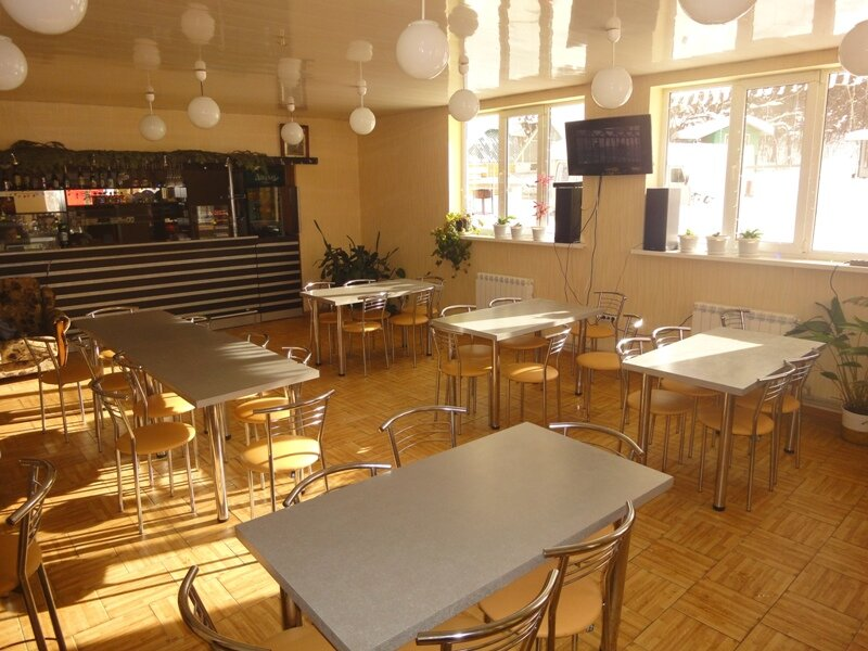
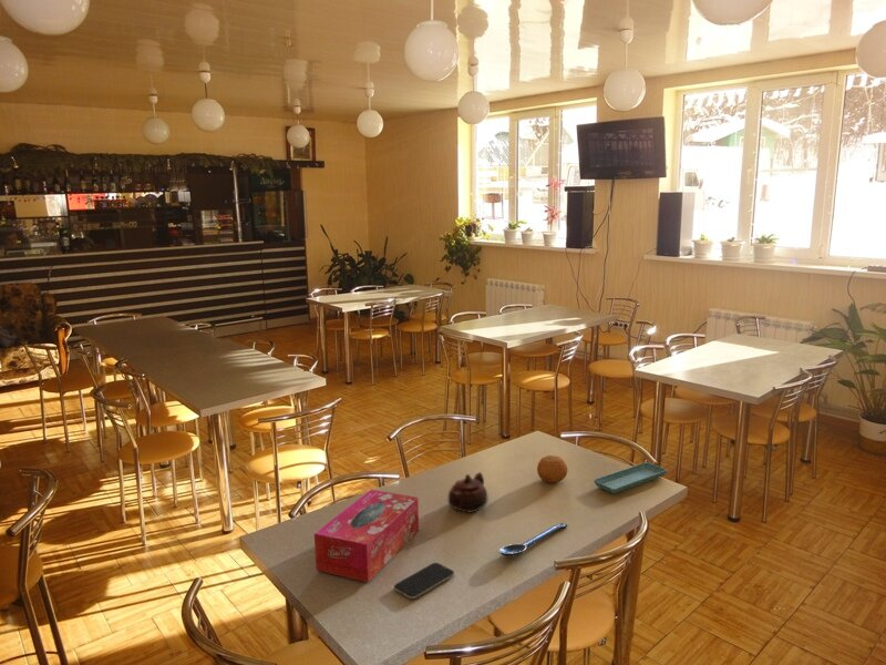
+ teapot [447,471,488,513]
+ spoon [497,522,569,557]
+ smartphone [393,562,455,600]
+ saucer [593,461,668,494]
+ tissue box [313,489,420,583]
+ fruit [536,454,568,484]
